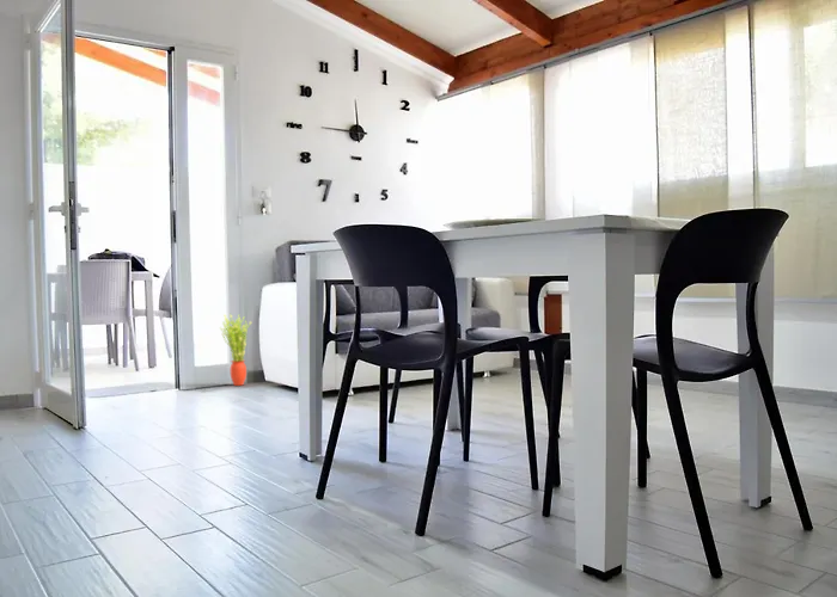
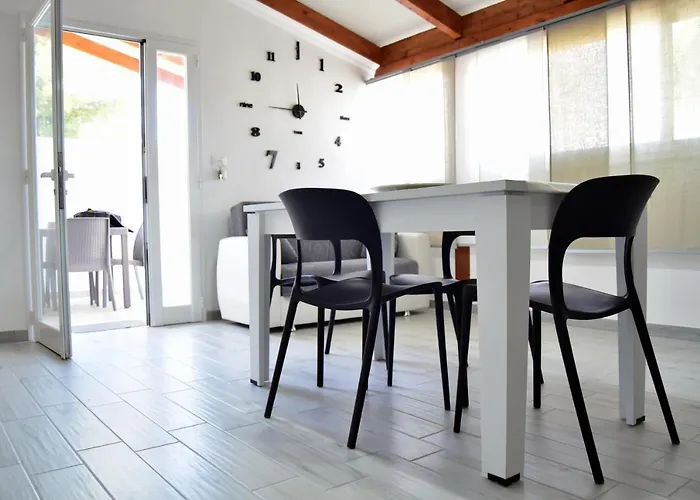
- potted plant [219,313,252,387]
